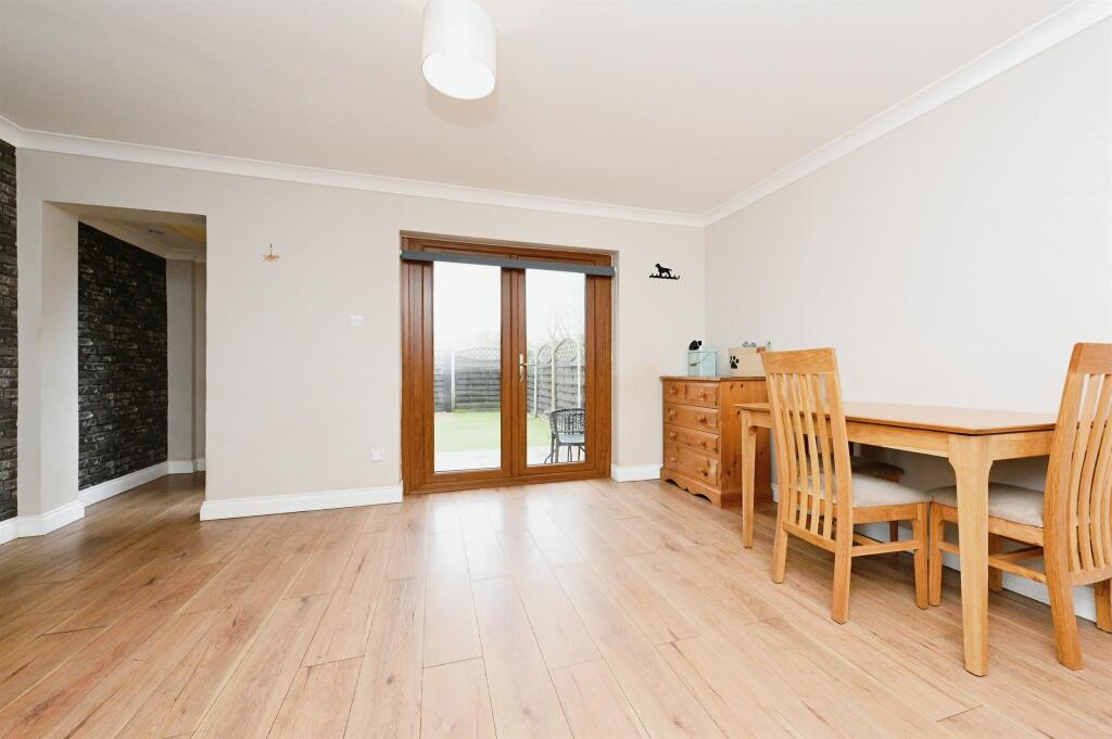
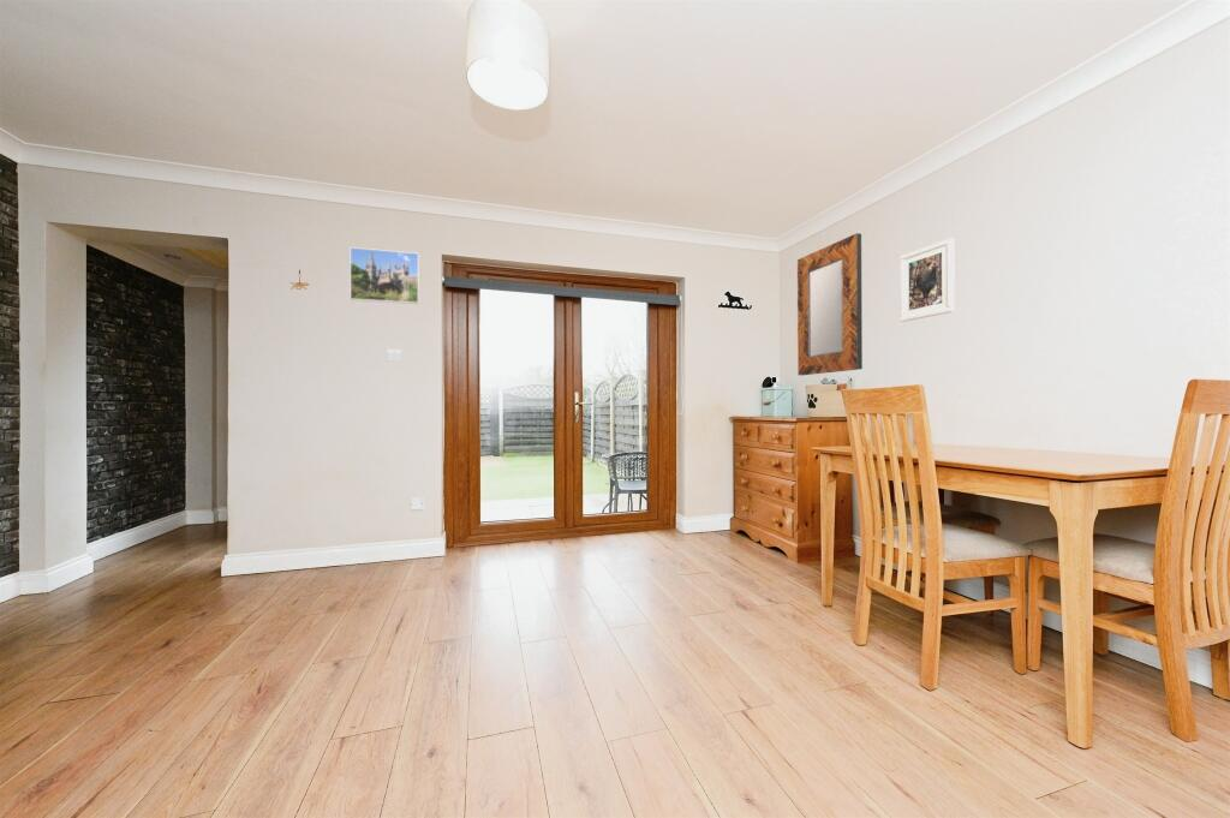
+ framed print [898,237,956,323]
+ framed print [348,246,420,305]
+ home mirror [796,232,864,376]
